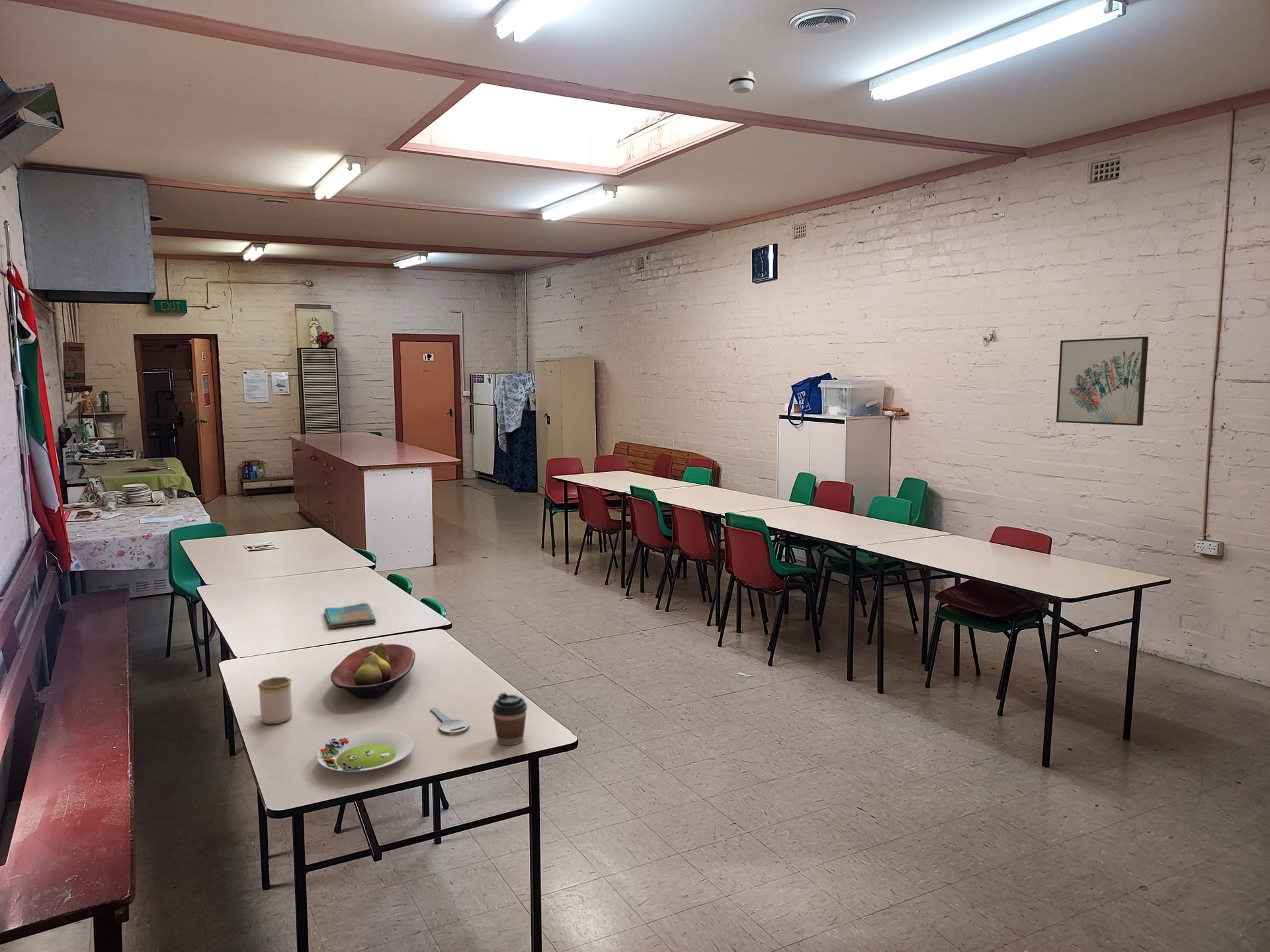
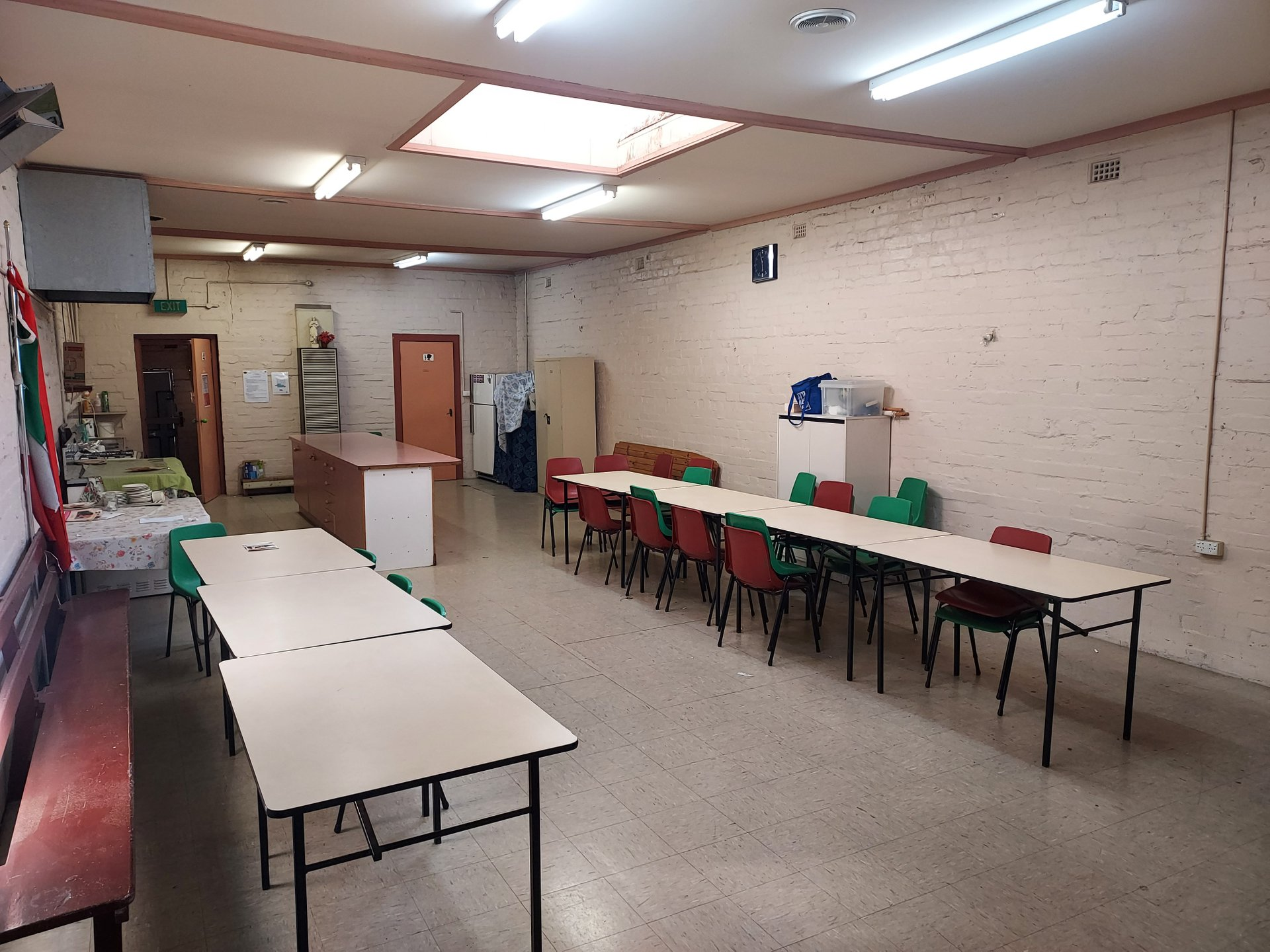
- mug [257,676,293,725]
- dish towel [324,602,377,629]
- wall art [1056,336,1149,426]
- smoke detector [728,70,755,95]
- key [430,707,470,734]
- fruit bowl [330,643,416,699]
- salad plate [316,730,415,772]
- coffee cup [491,692,528,746]
